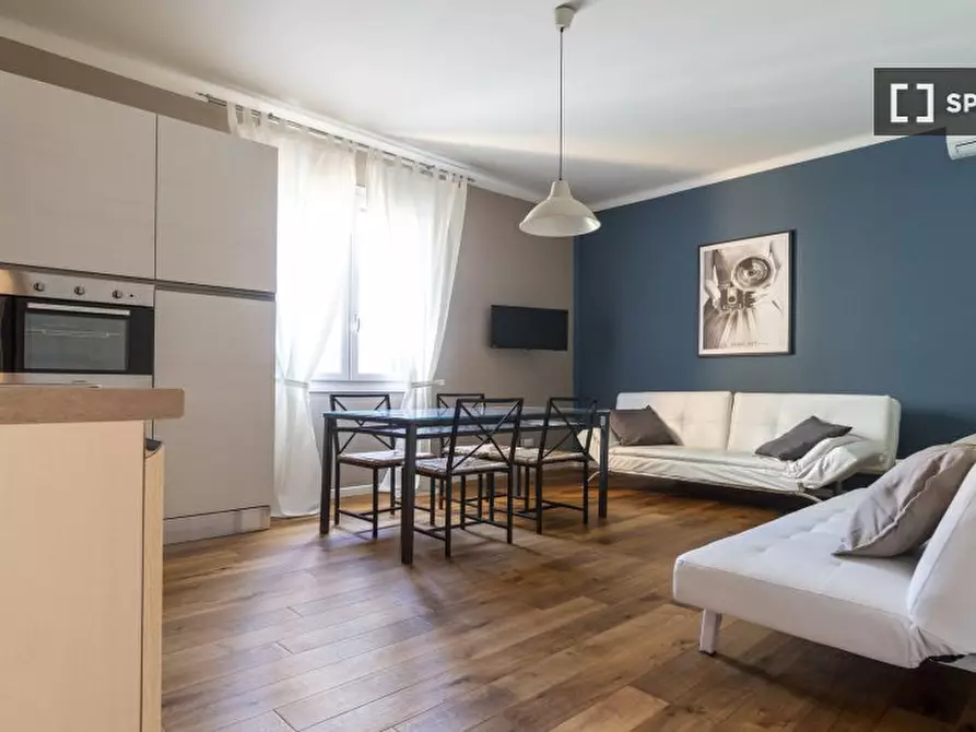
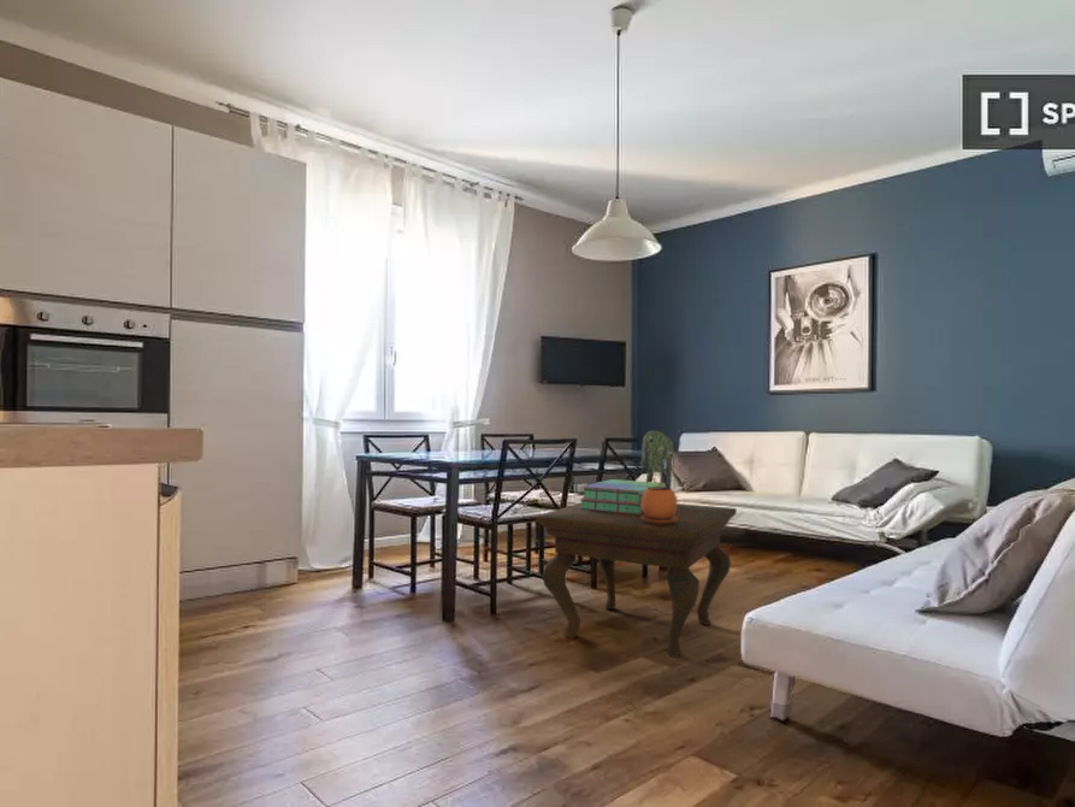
+ potted plant [639,429,678,525]
+ stack of books [578,478,667,514]
+ side table [536,502,738,659]
